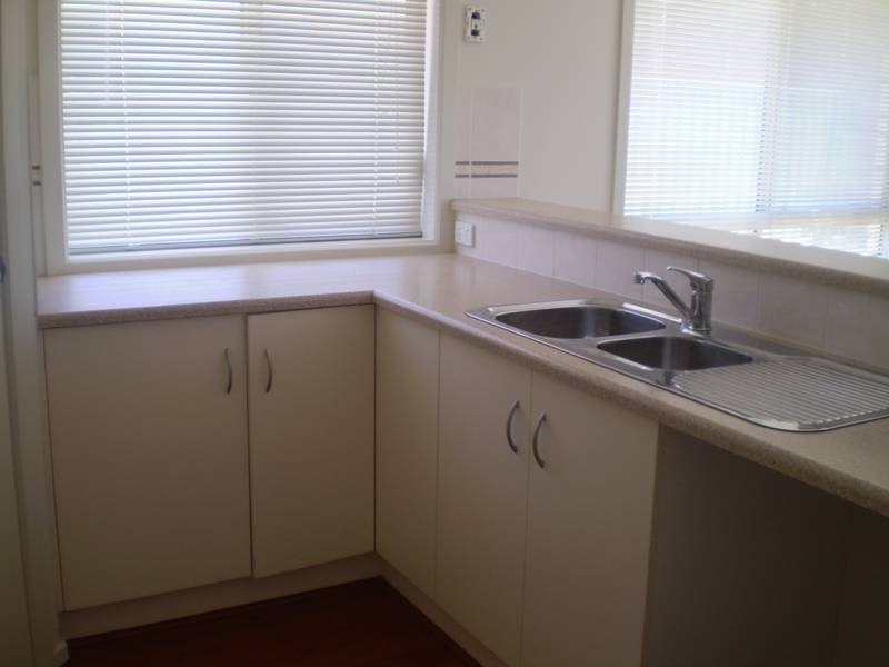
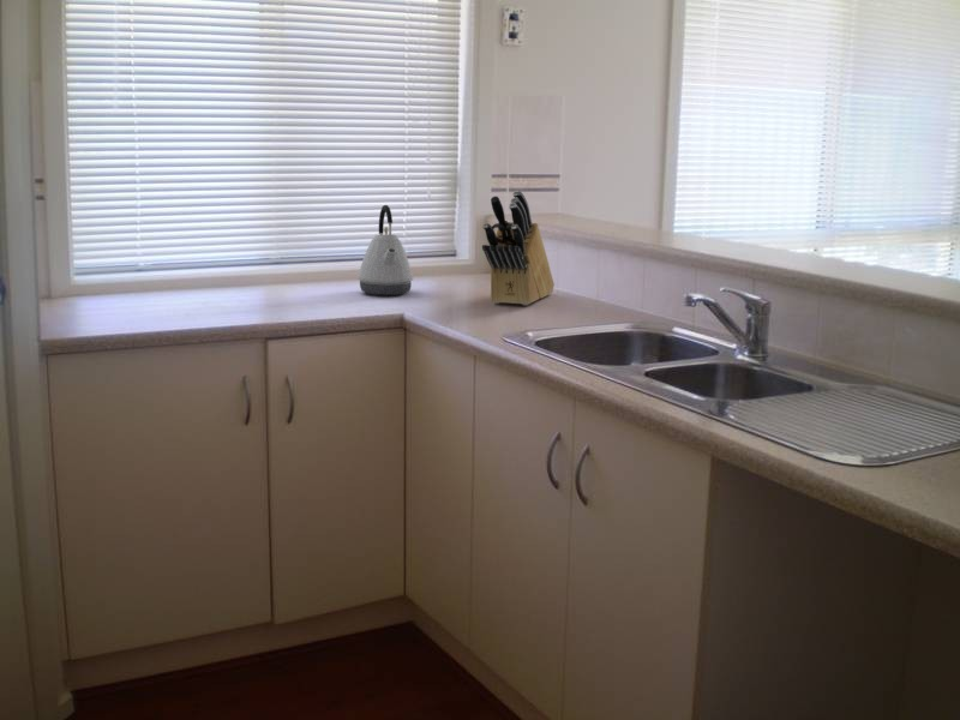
+ knife block [481,190,556,306]
+ kettle [356,204,414,296]
